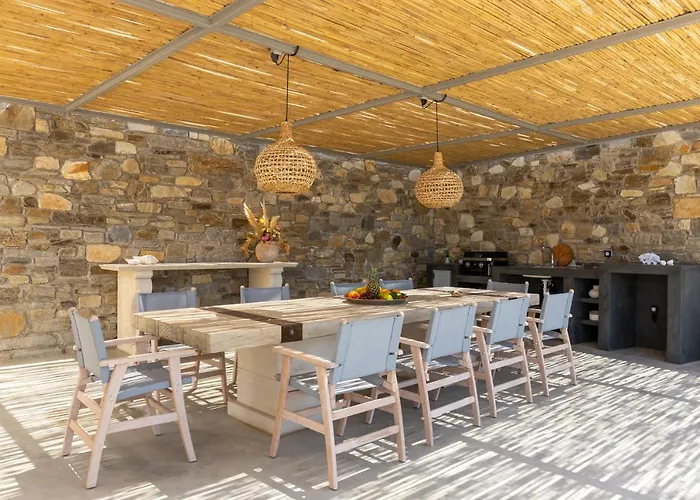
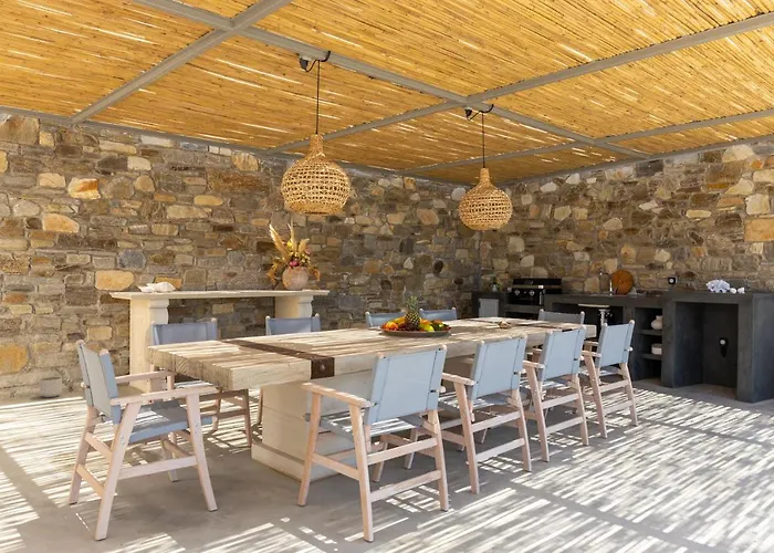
+ planter [39,376,63,398]
